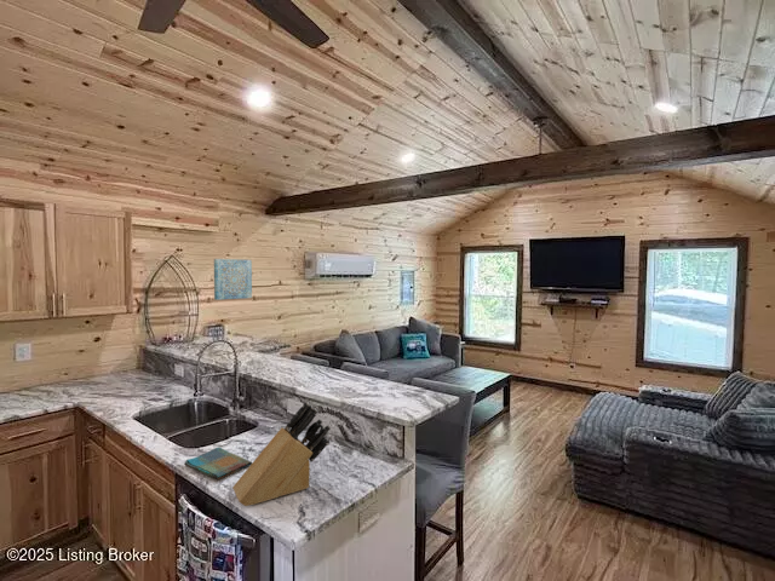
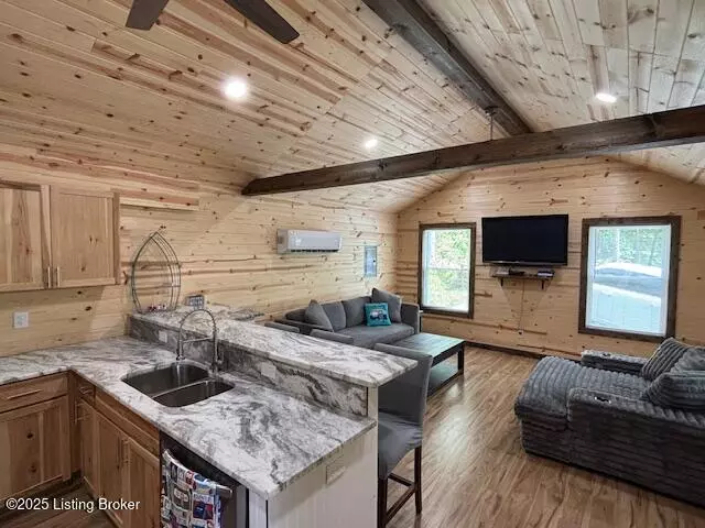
- dish towel [183,447,253,481]
- knife block [231,401,332,507]
- wall art [213,258,253,301]
